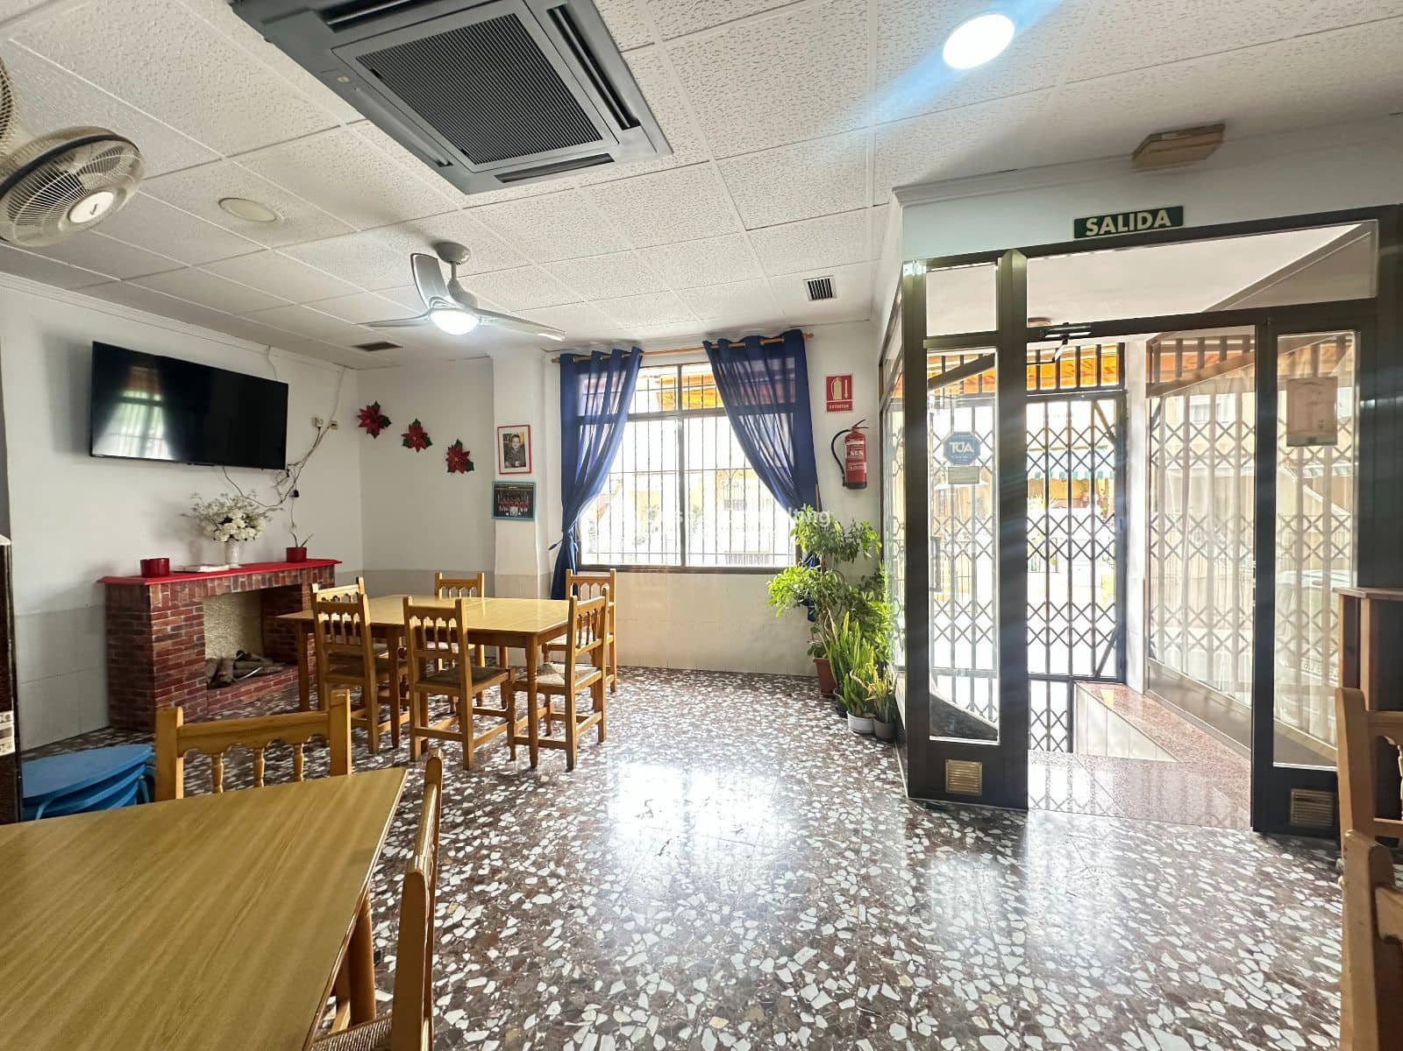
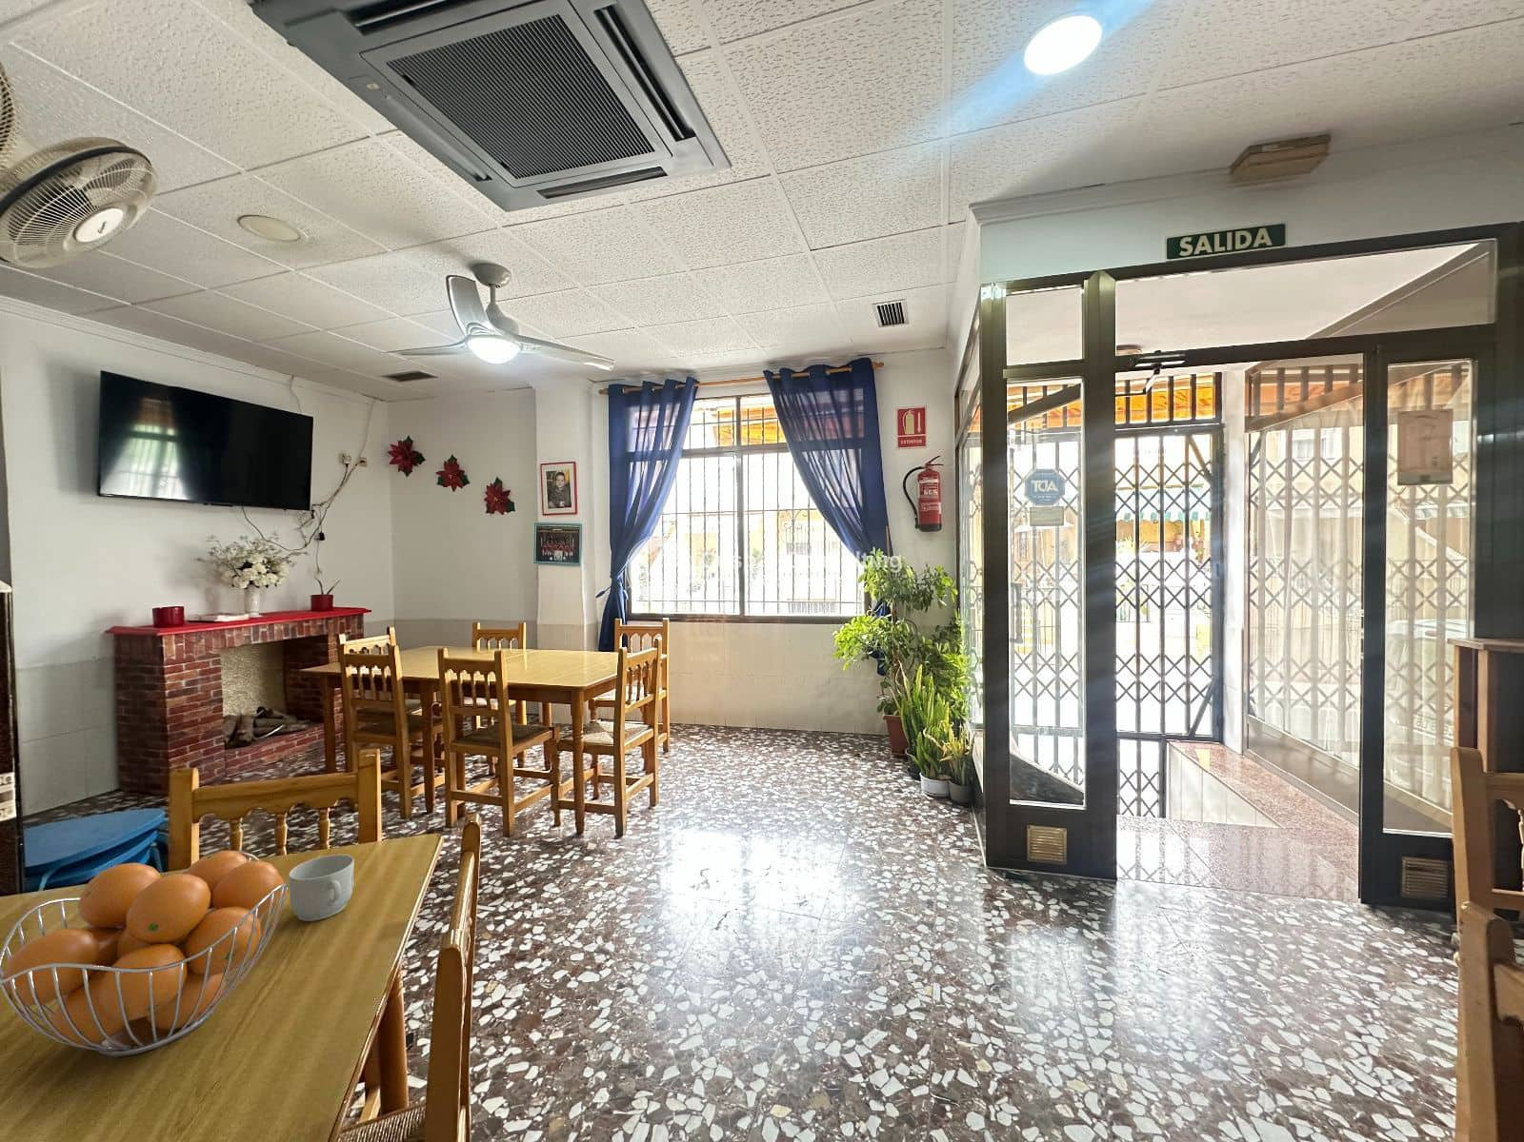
+ mug [288,854,355,922]
+ fruit basket [0,849,289,1058]
